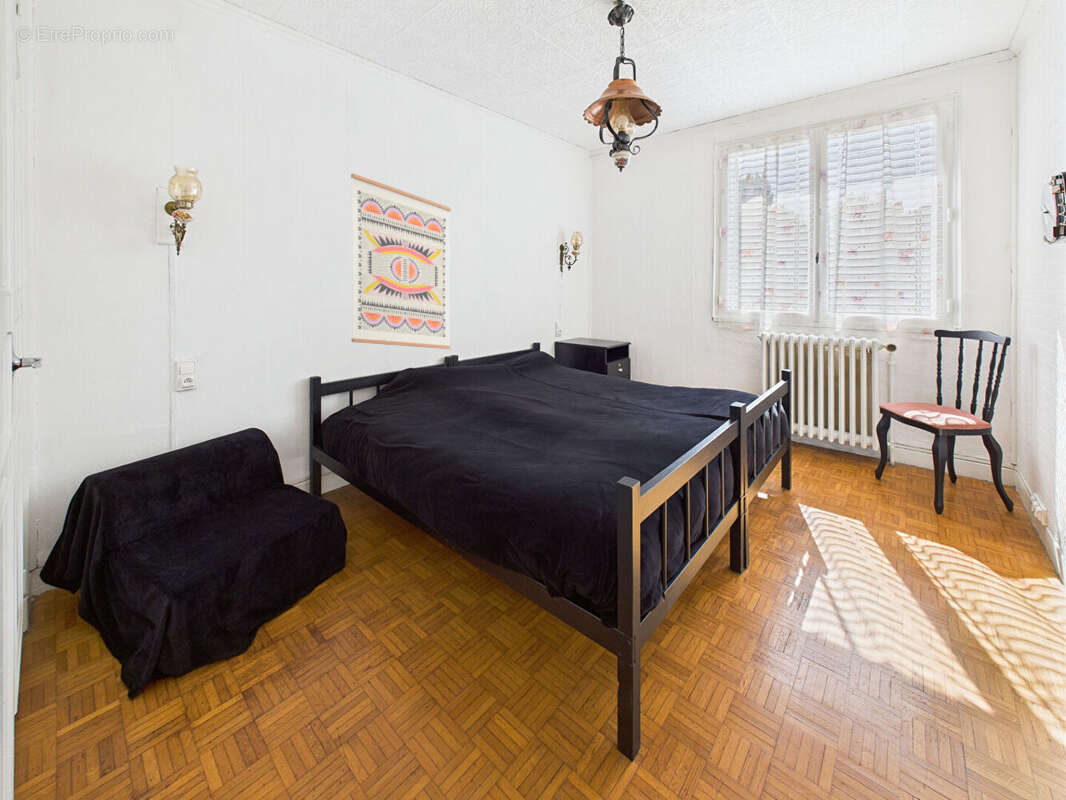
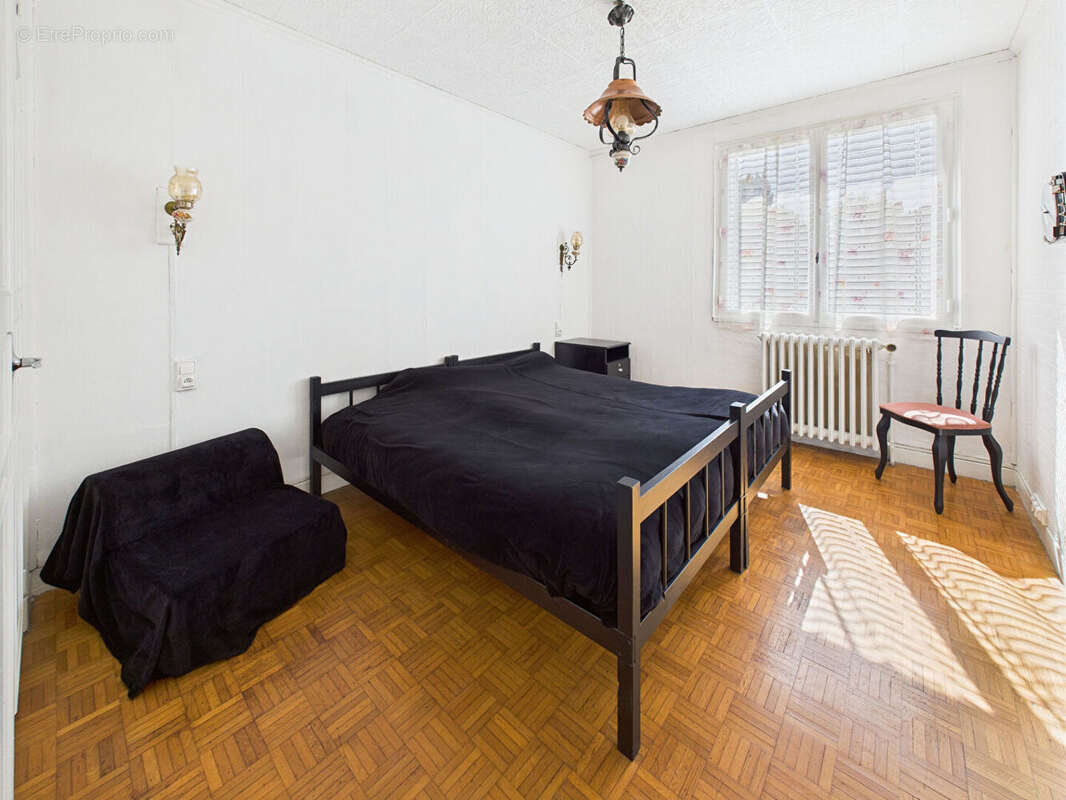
- wall art [350,172,452,350]
